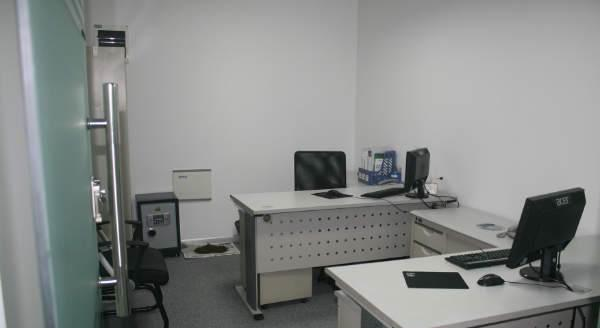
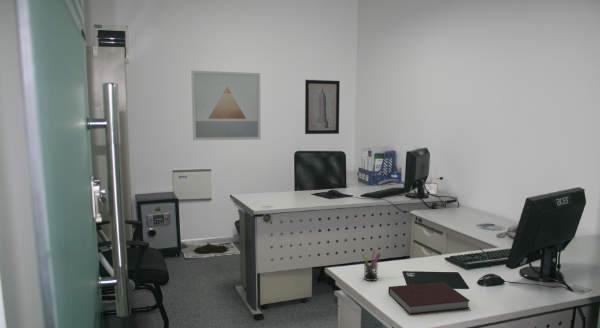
+ notebook [387,281,471,315]
+ pen holder [361,248,382,282]
+ wall art [304,79,341,135]
+ wall art [190,70,262,141]
